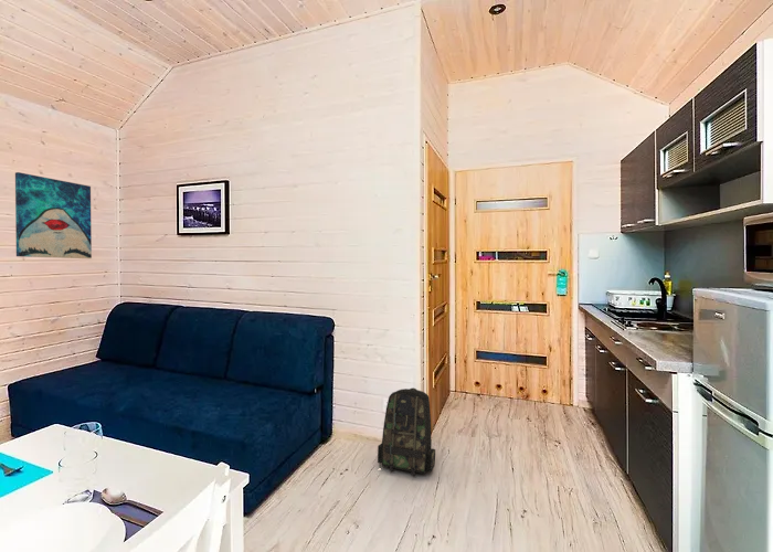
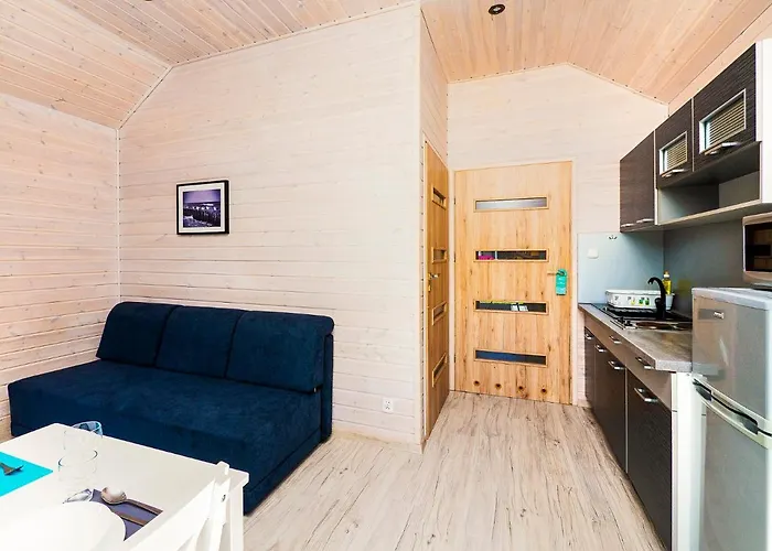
- backpack [377,386,436,477]
- wall art [14,171,93,259]
